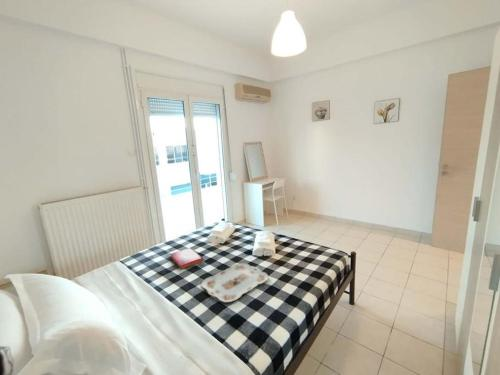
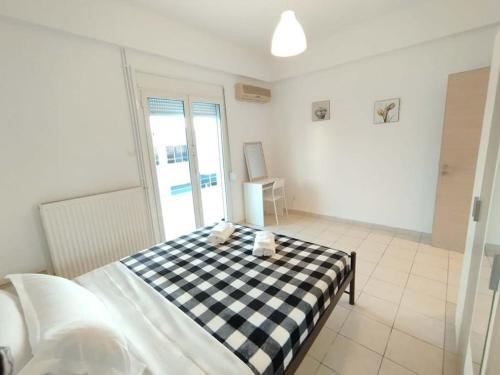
- hardback book [169,247,204,270]
- serving tray [201,262,269,303]
